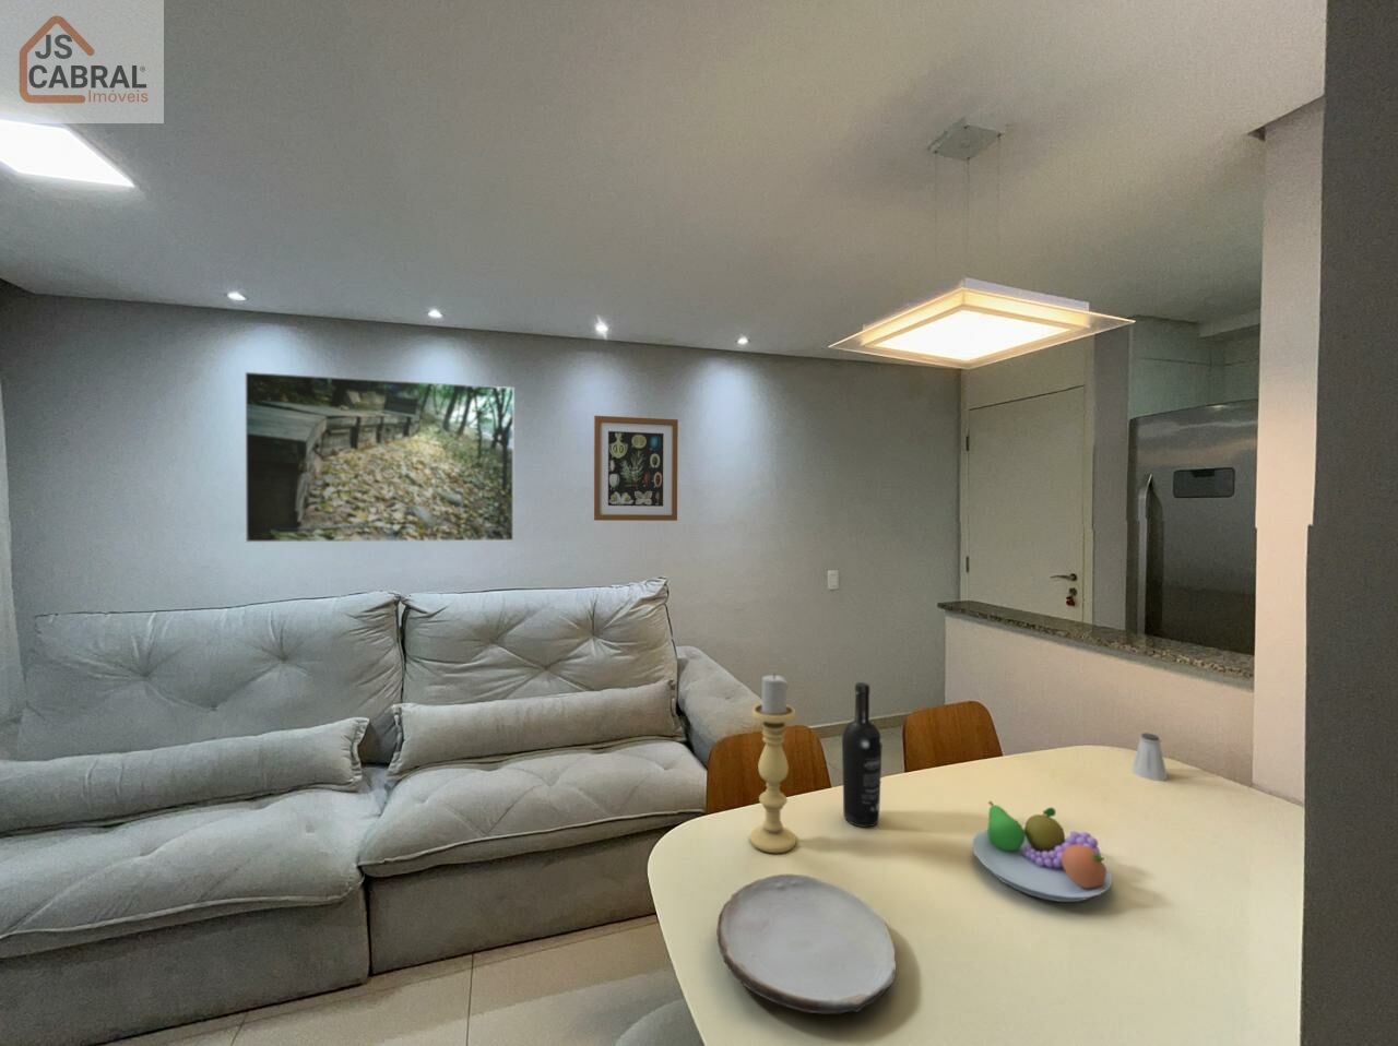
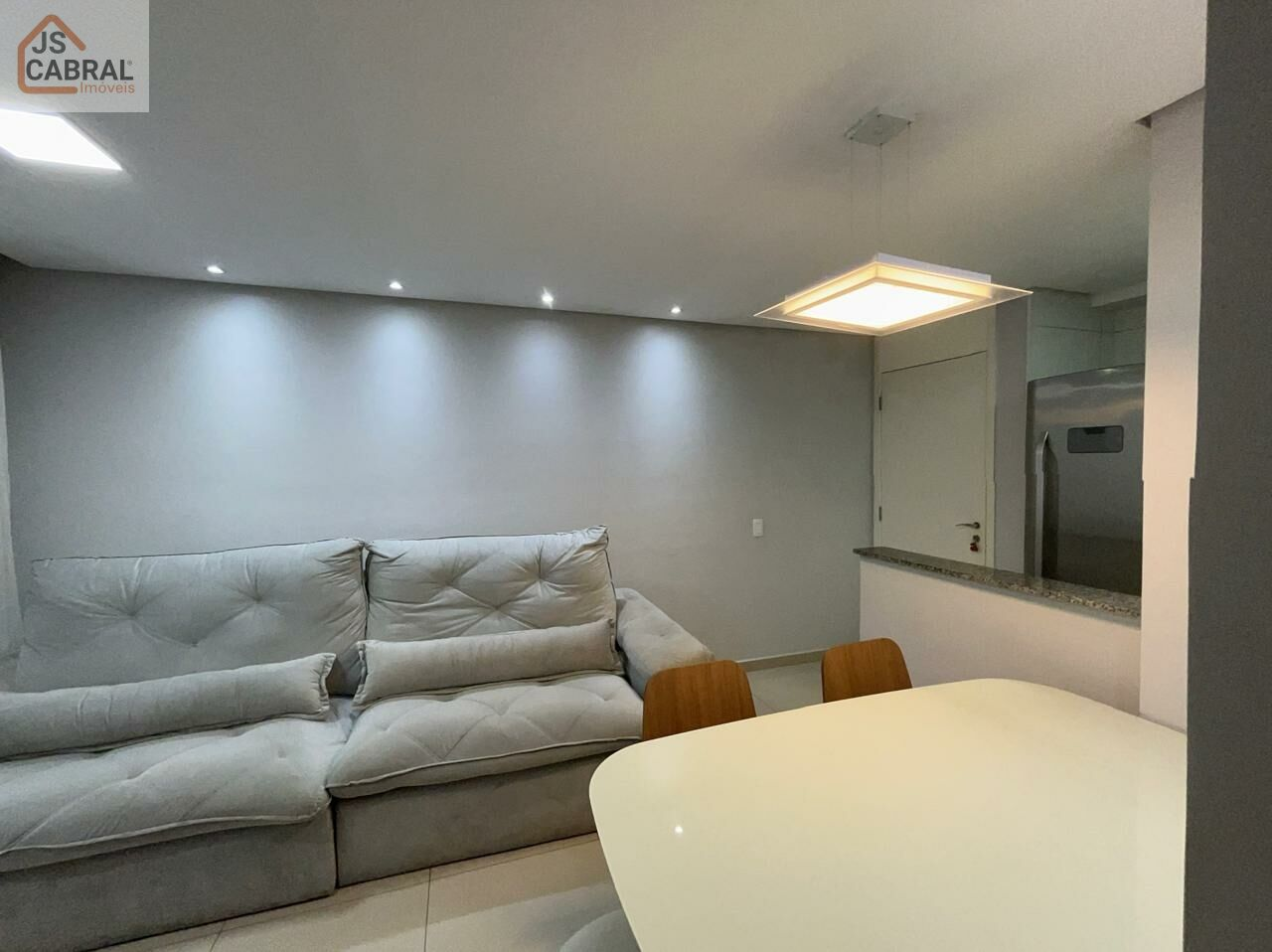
- candle holder [750,672,797,854]
- plate [715,872,897,1014]
- wine bottle [841,681,884,827]
- saltshaker [1131,732,1168,782]
- fruit bowl [970,799,1113,903]
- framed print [245,371,515,543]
- wall art [593,415,679,522]
